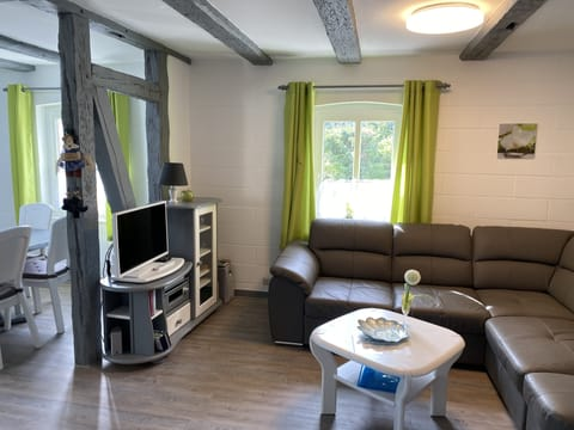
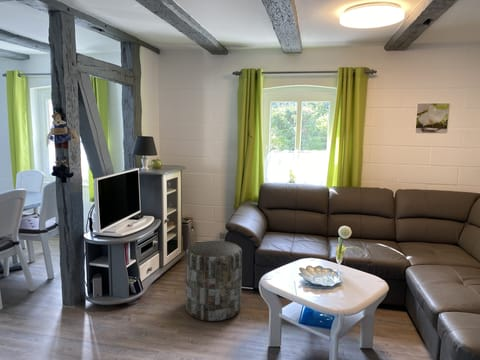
+ side table [185,240,243,322]
